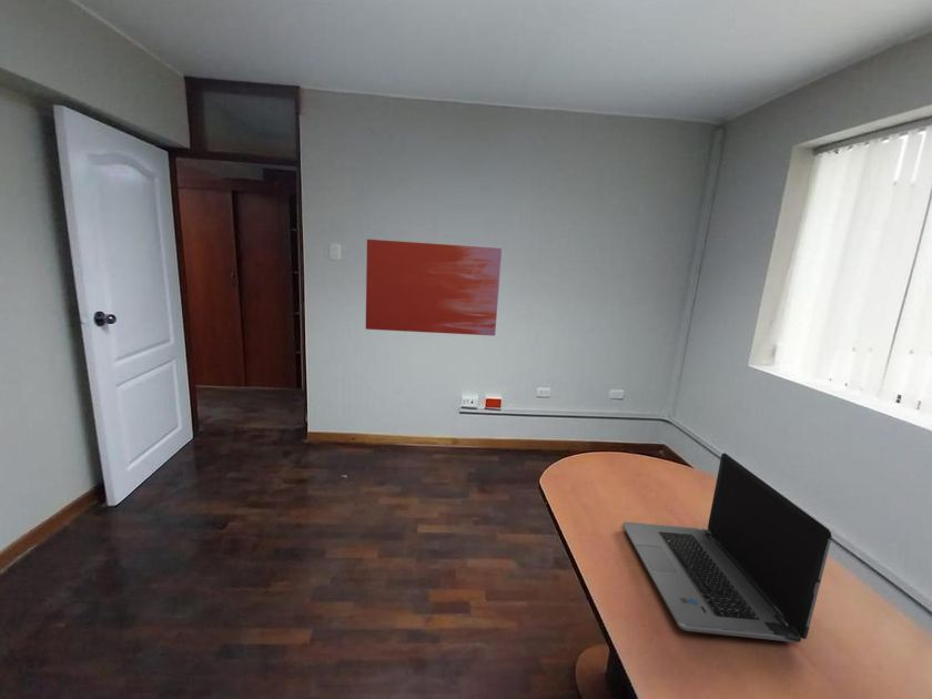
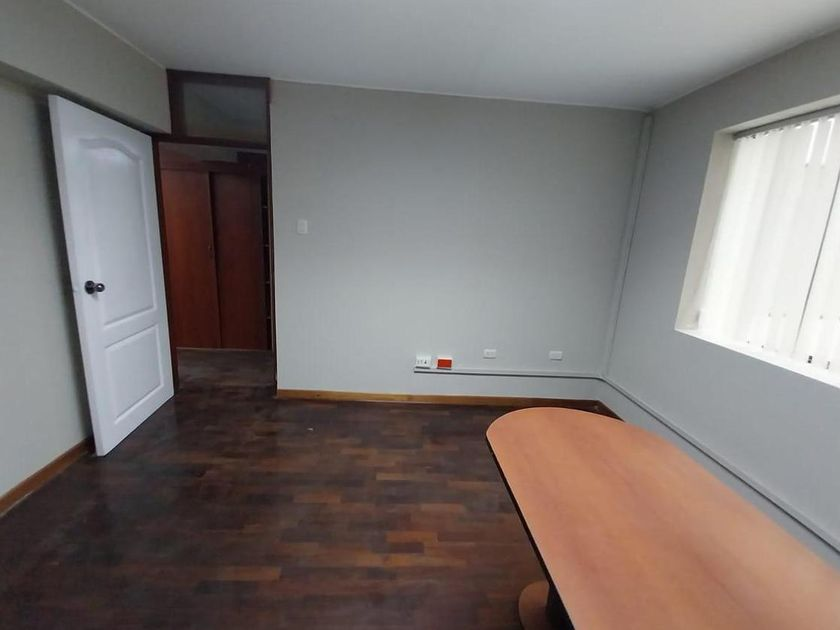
- wall art [365,239,503,337]
- laptop computer [621,452,833,644]
